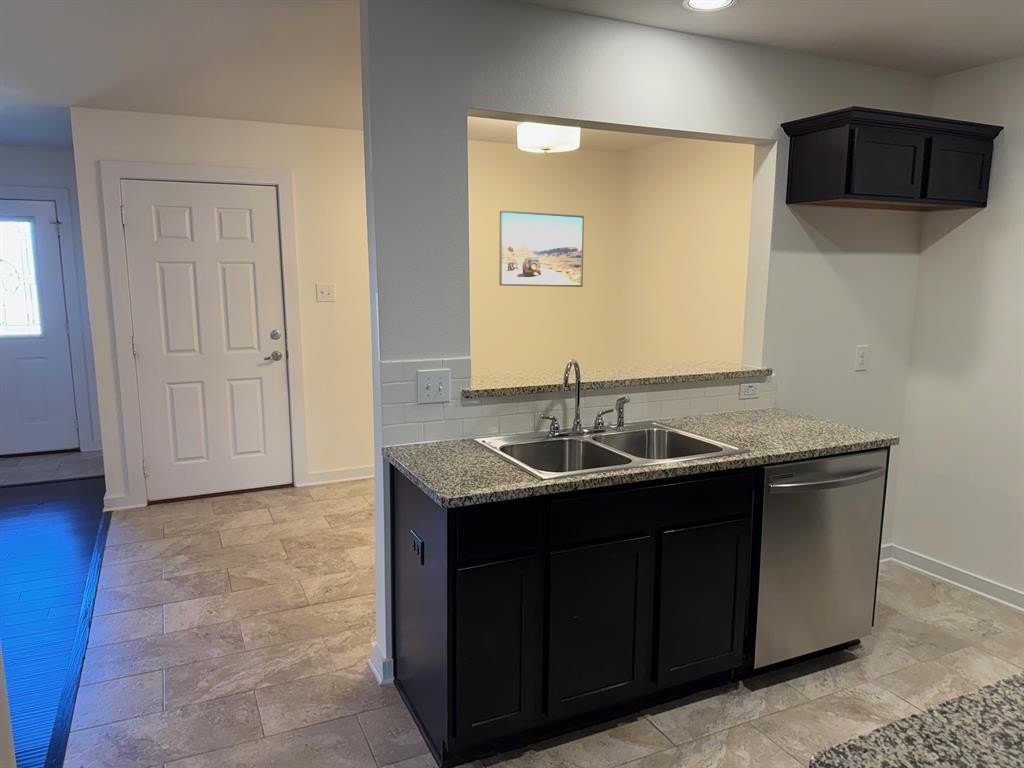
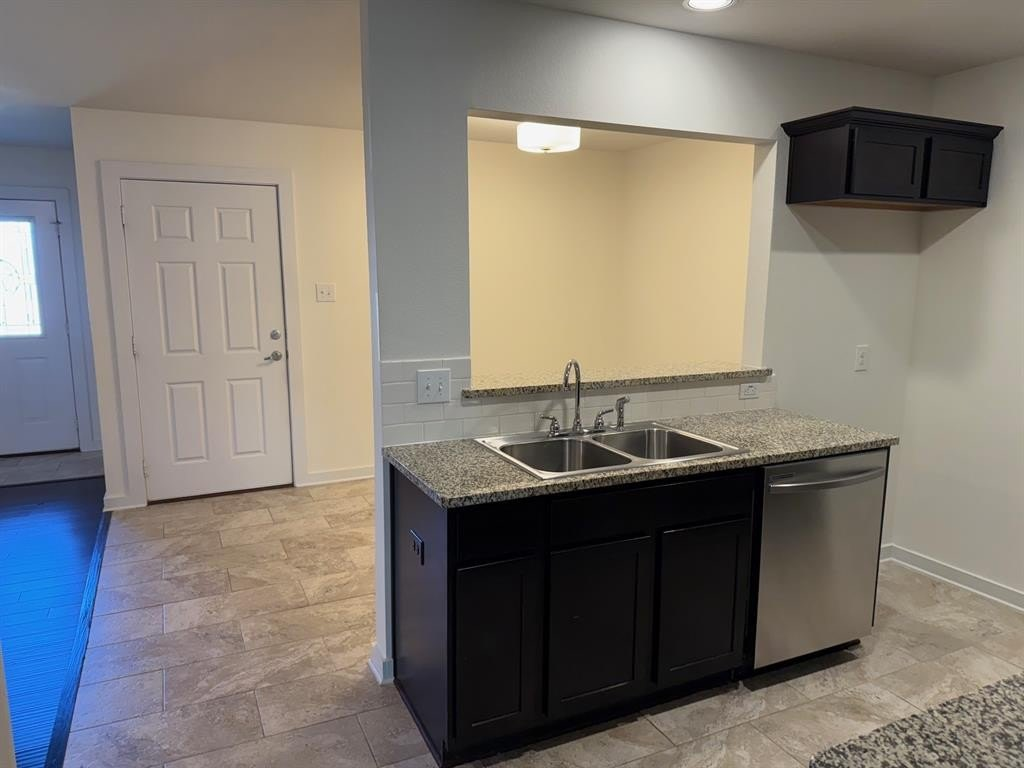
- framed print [499,210,585,288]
